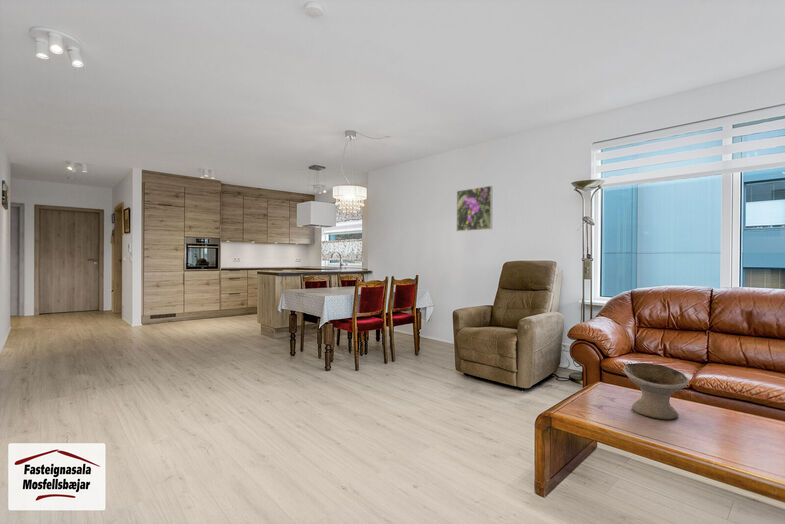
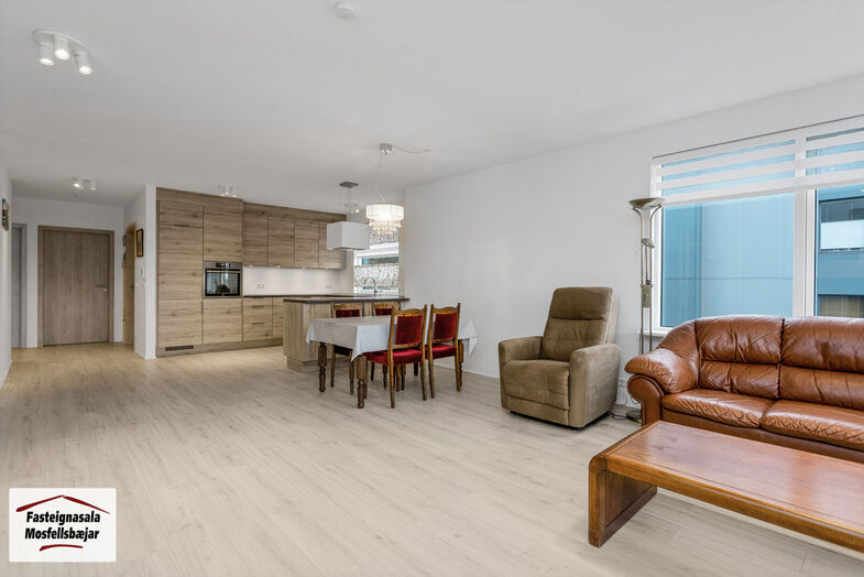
- bowl [622,362,690,420]
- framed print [456,185,493,232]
